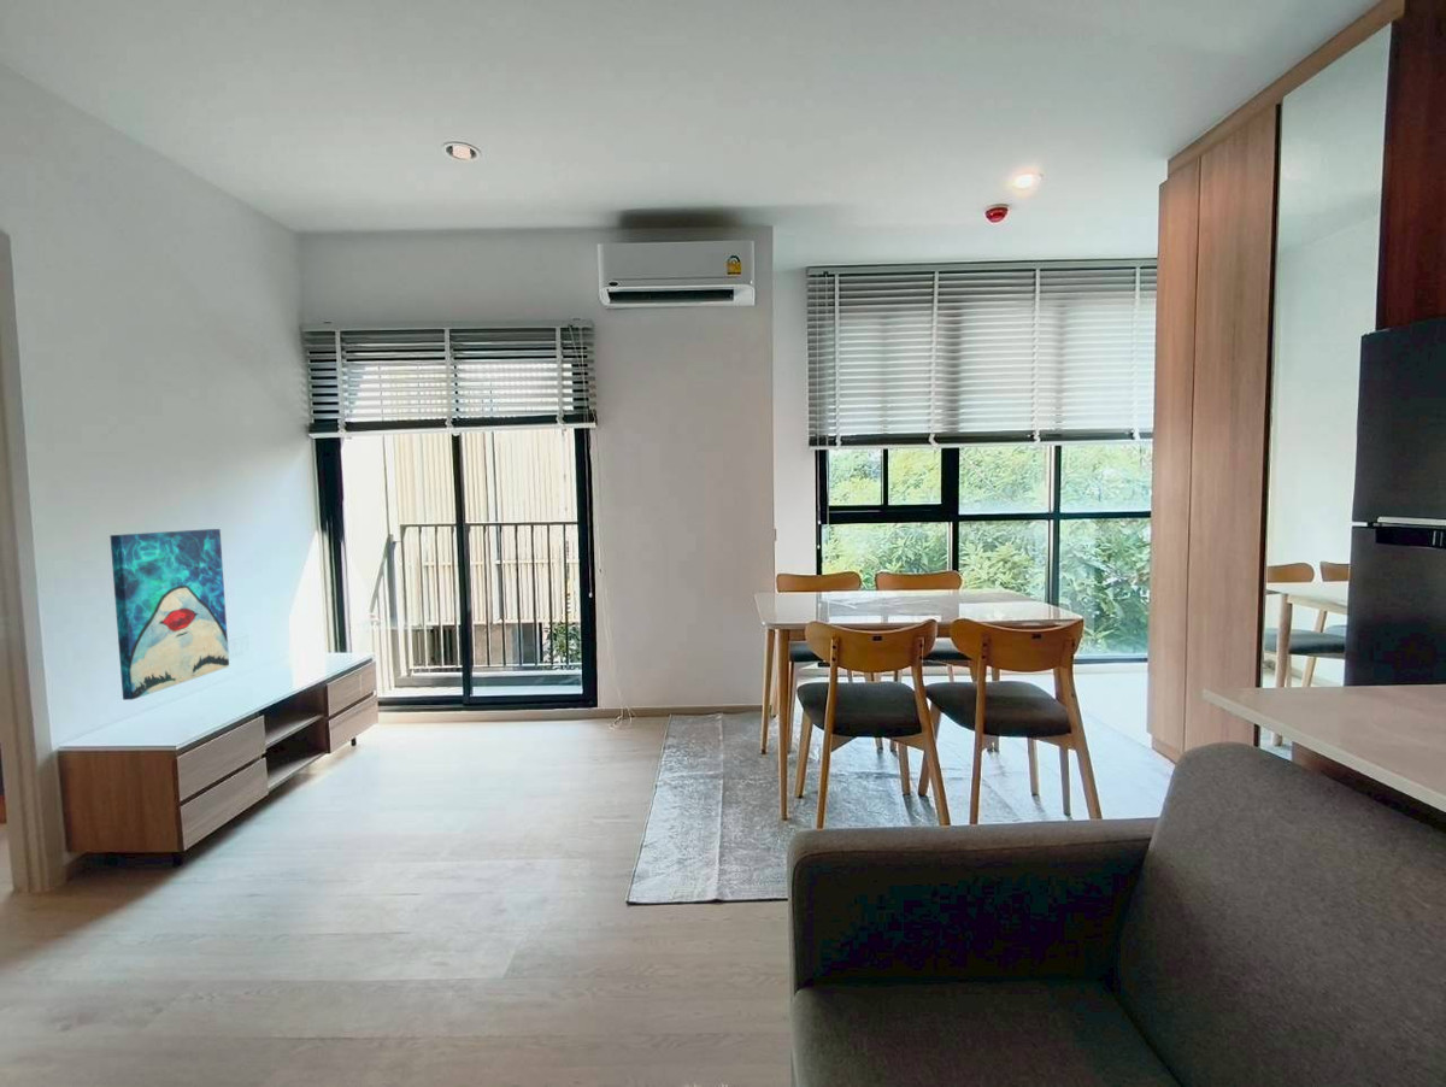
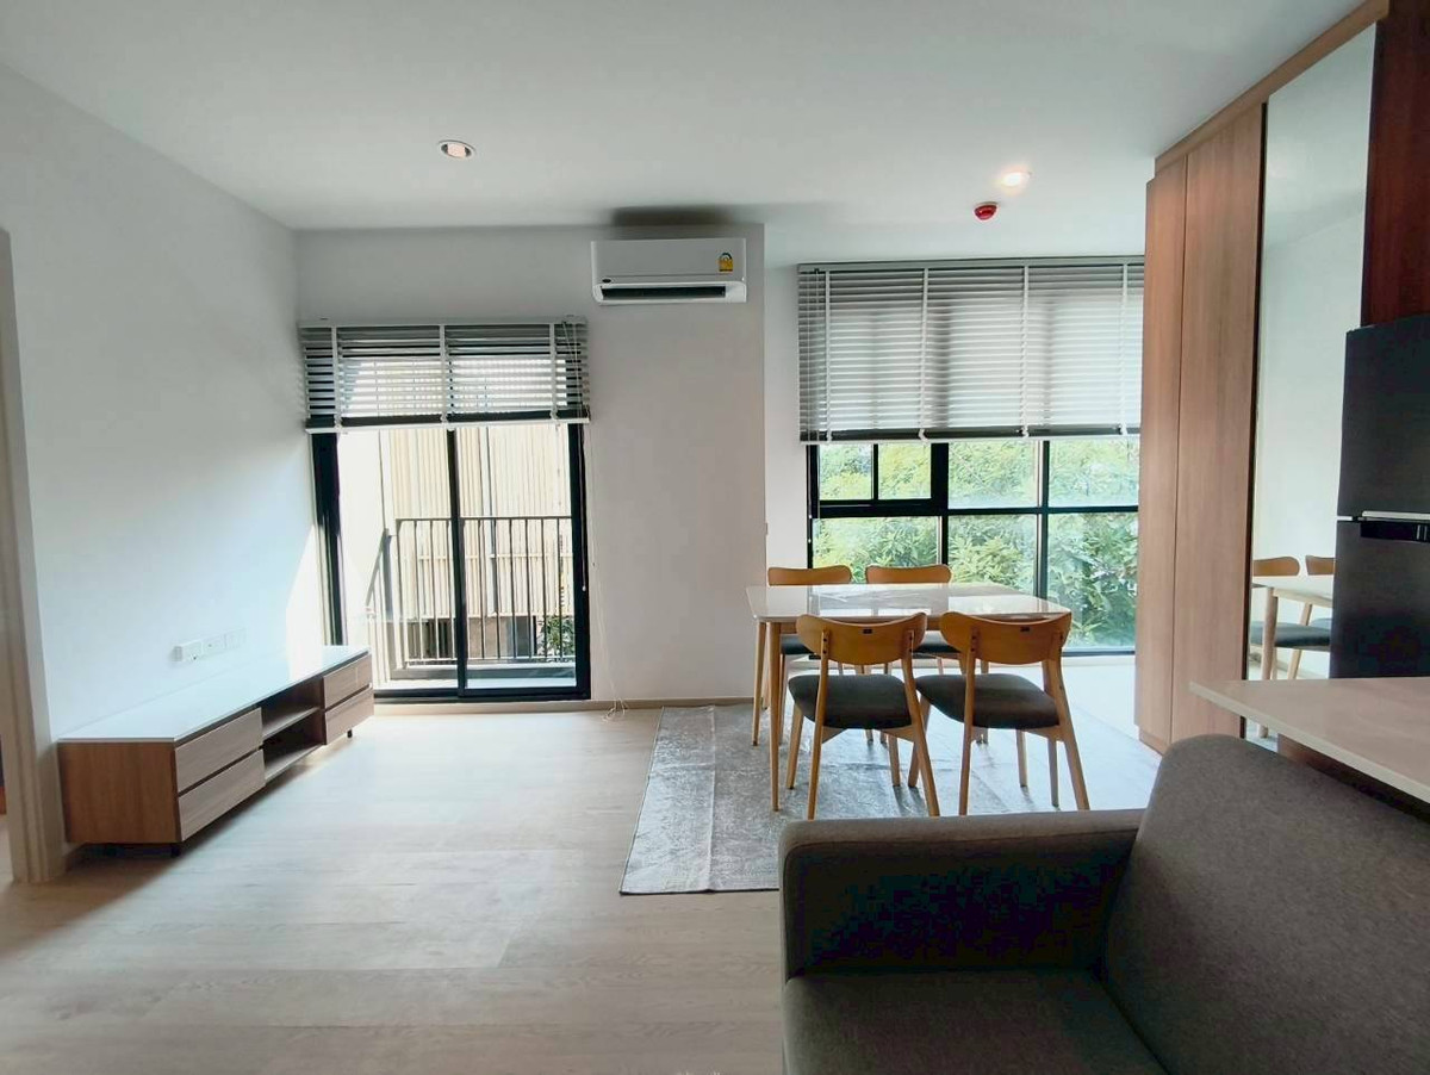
- wall art [108,528,230,701]
